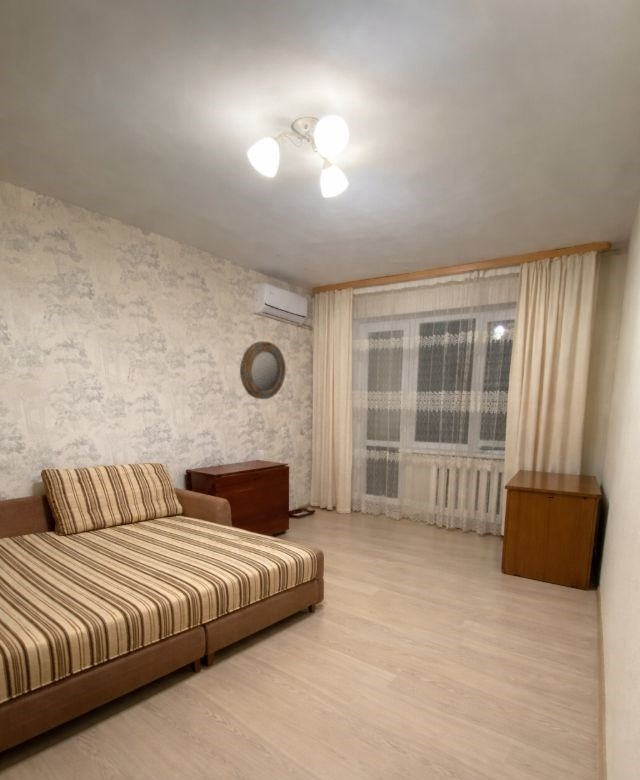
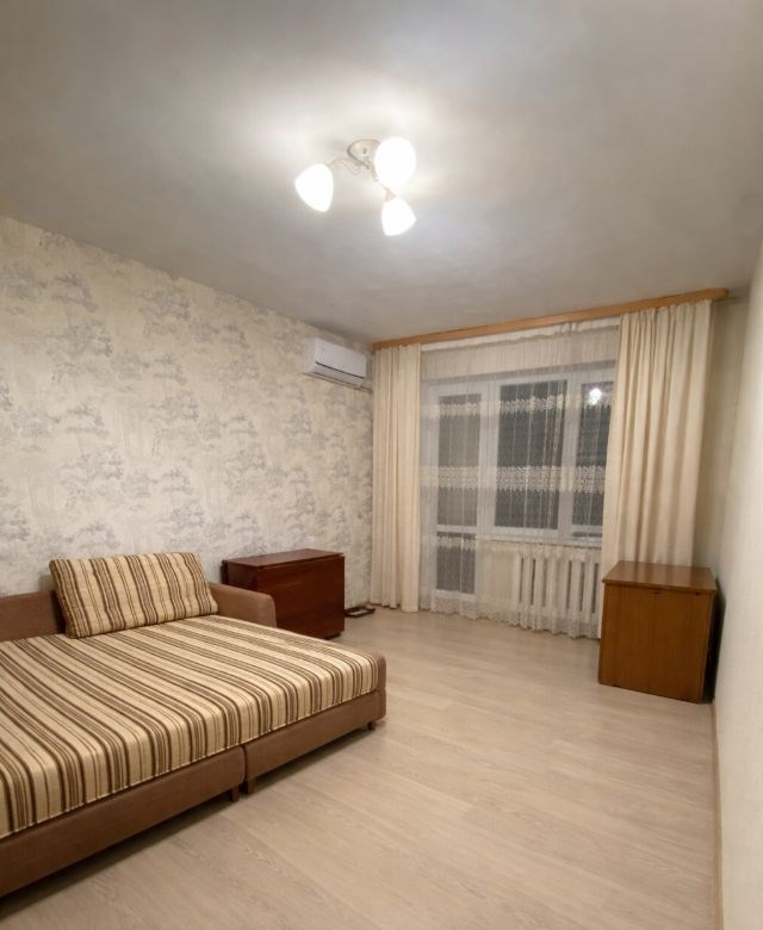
- home mirror [239,340,287,400]
